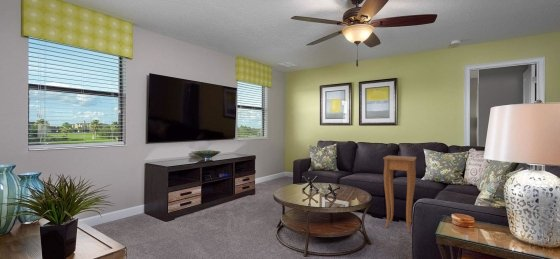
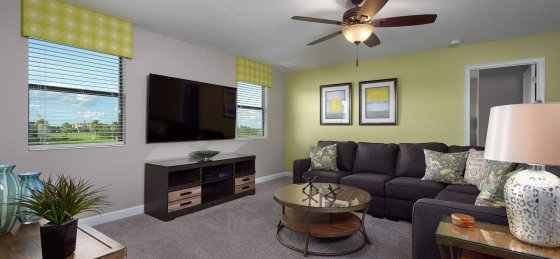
- side table [382,154,417,233]
